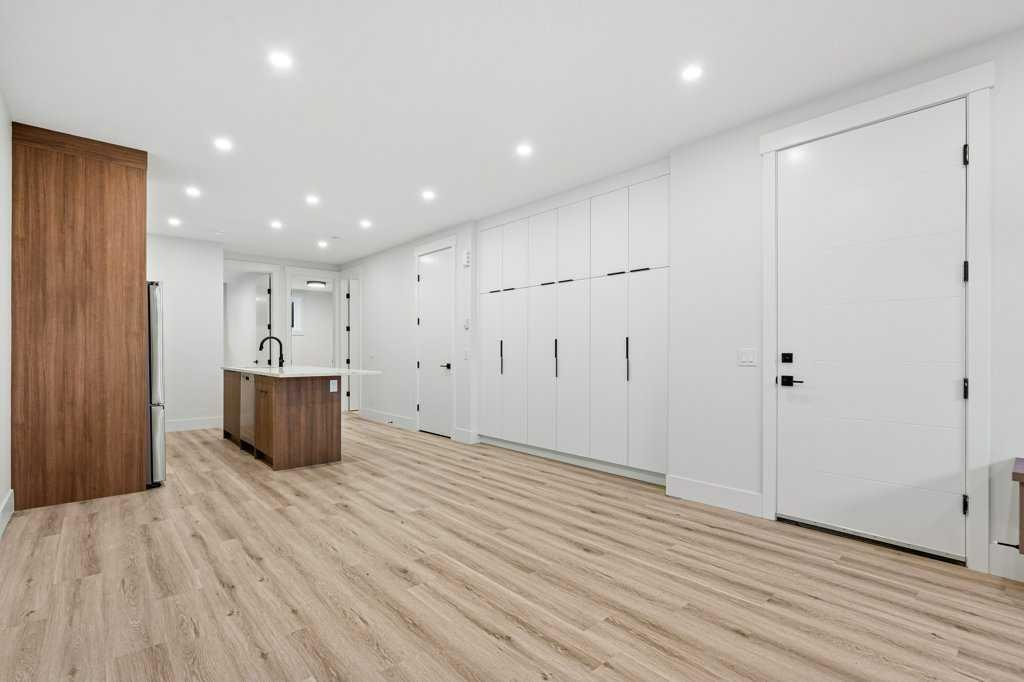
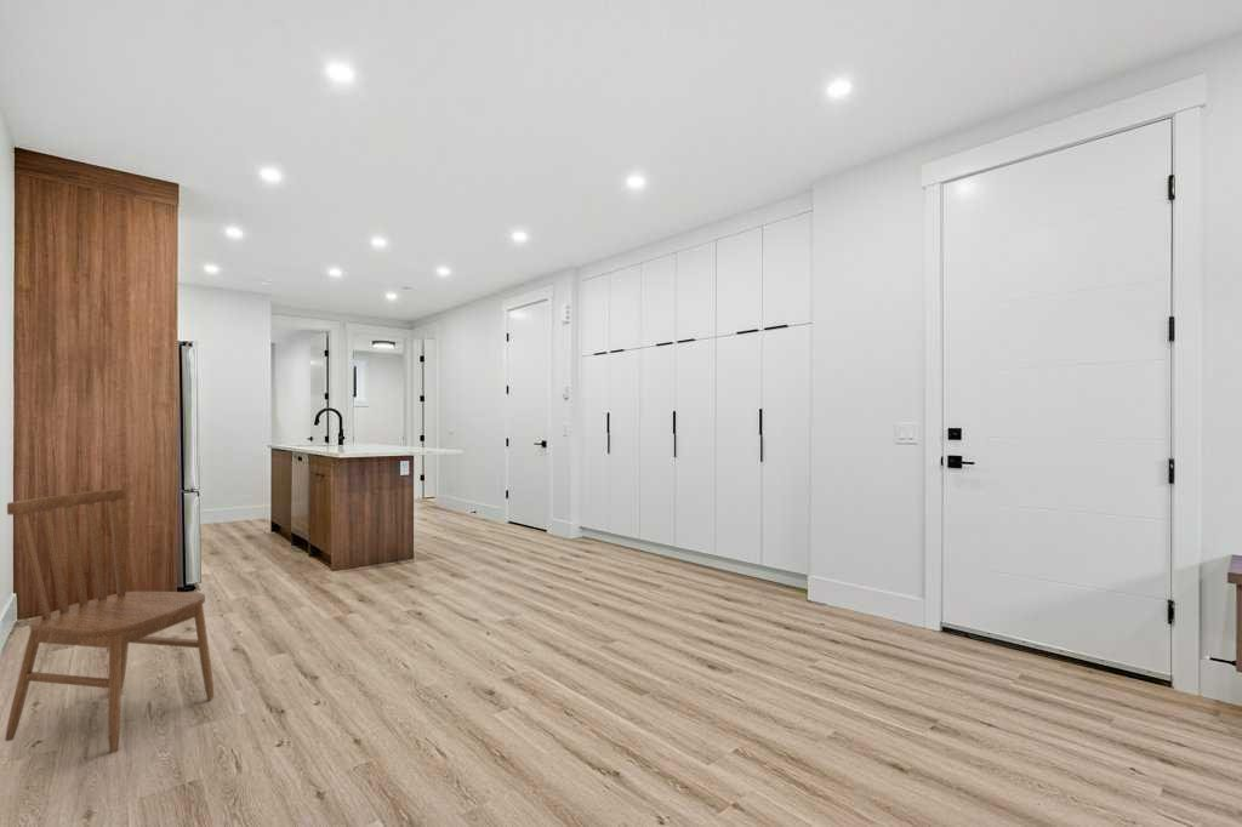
+ dining chair [4,487,215,754]
